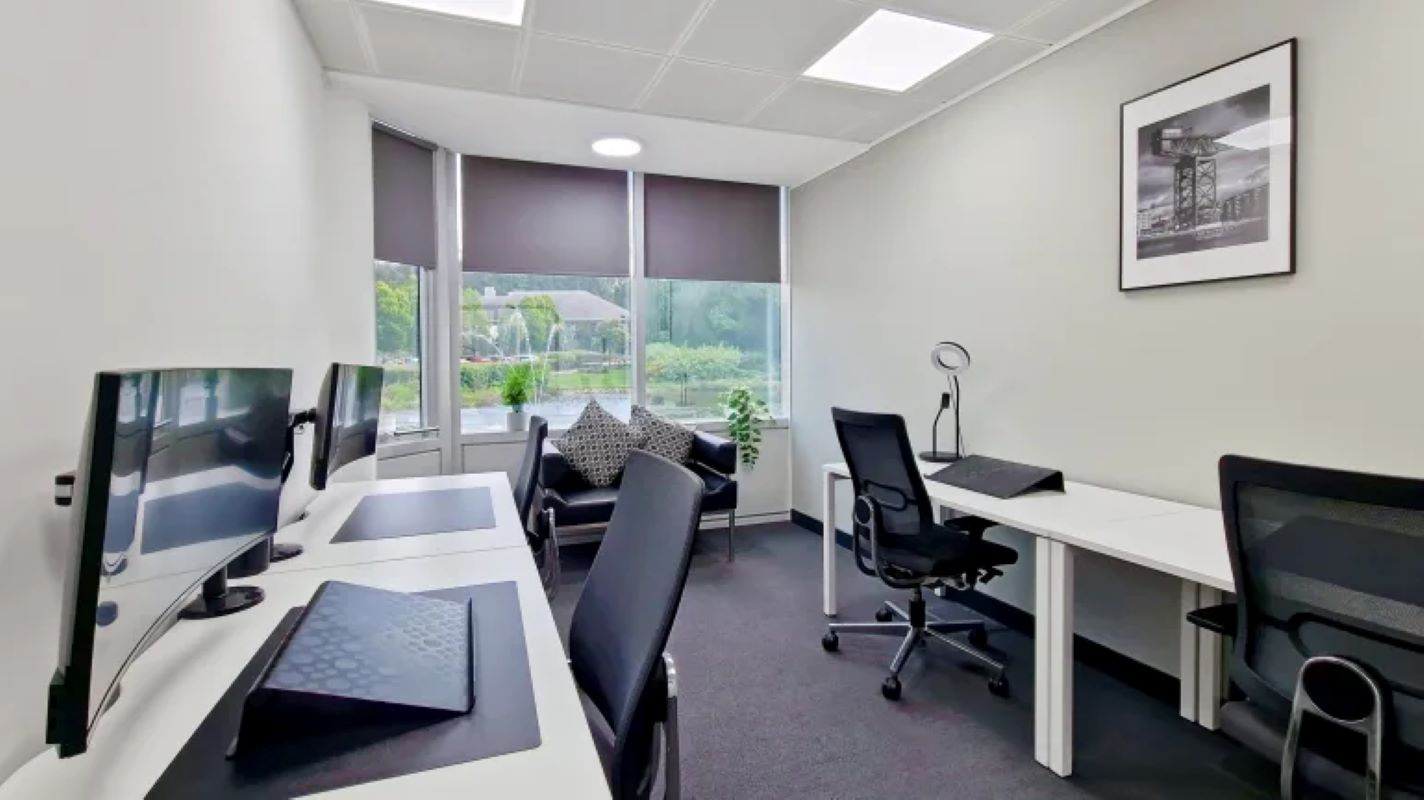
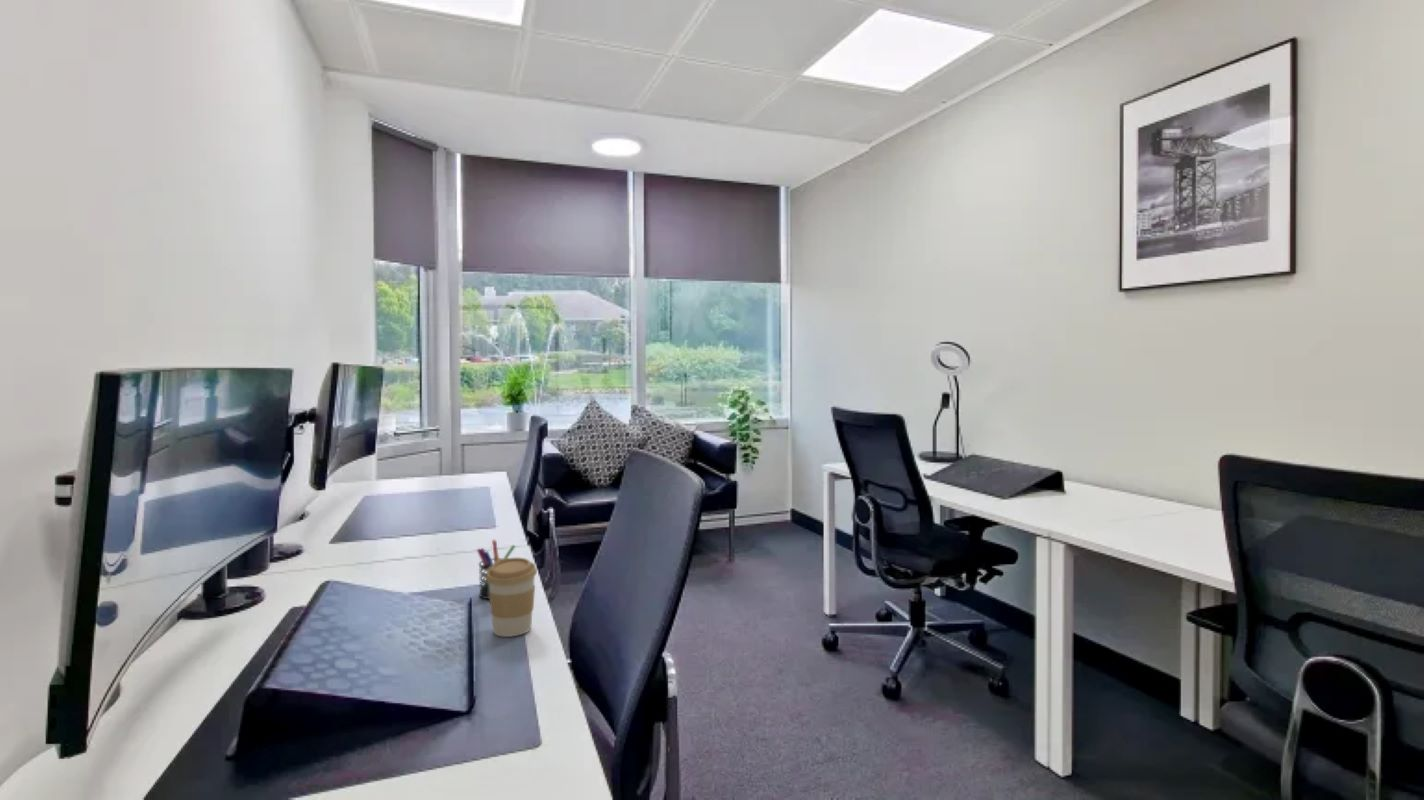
+ pen holder [476,539,517,600]
+ coffee cup [485,557,538,638]
